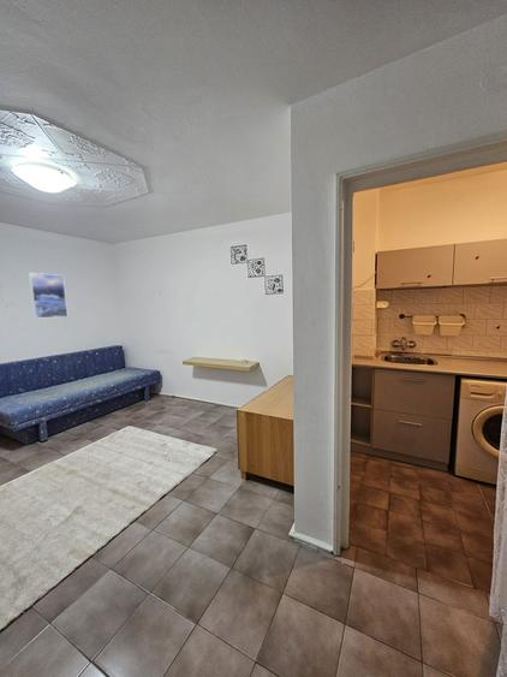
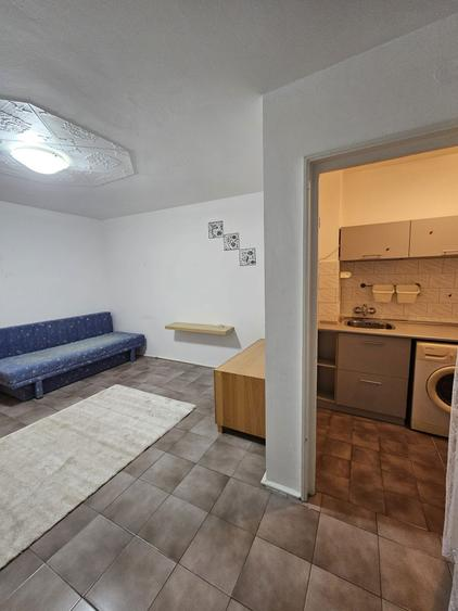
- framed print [28,272,70,320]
